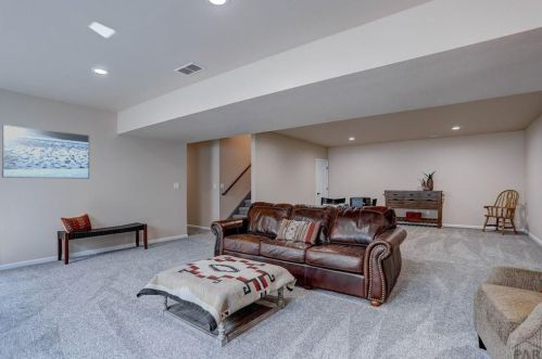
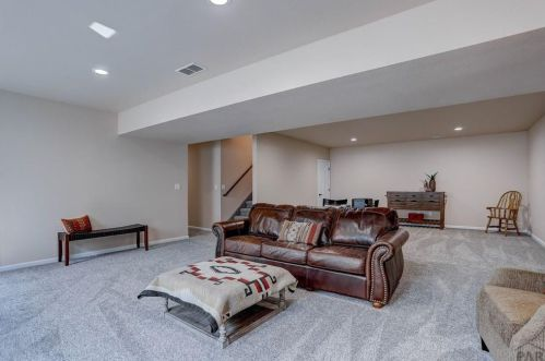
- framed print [1,124,90,180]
